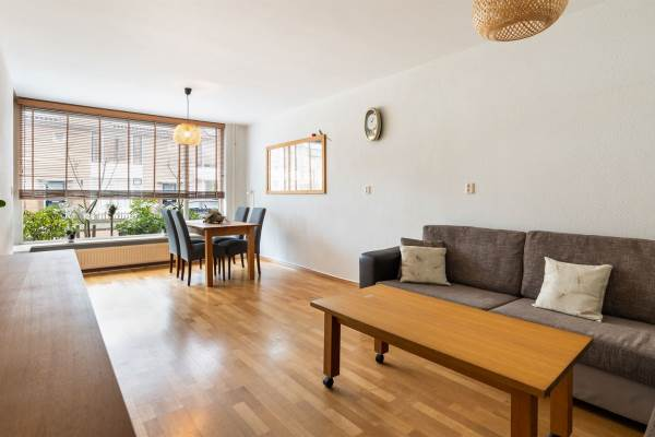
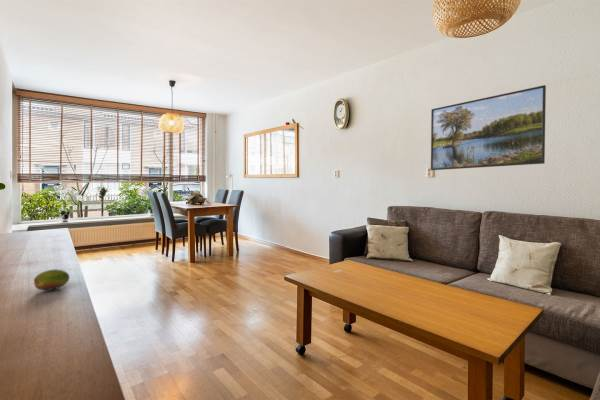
+ fruit [33,268,70,291]
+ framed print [430,84,547,171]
